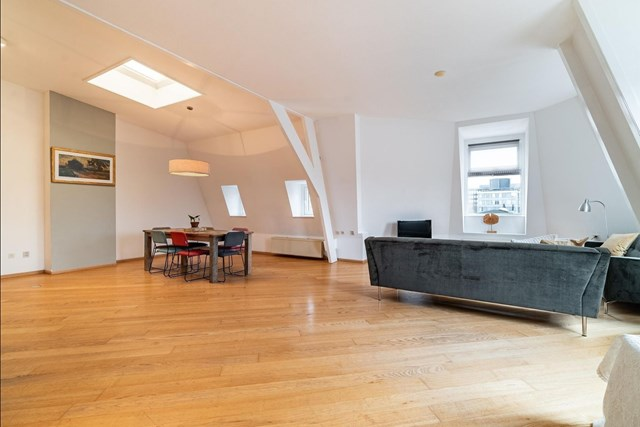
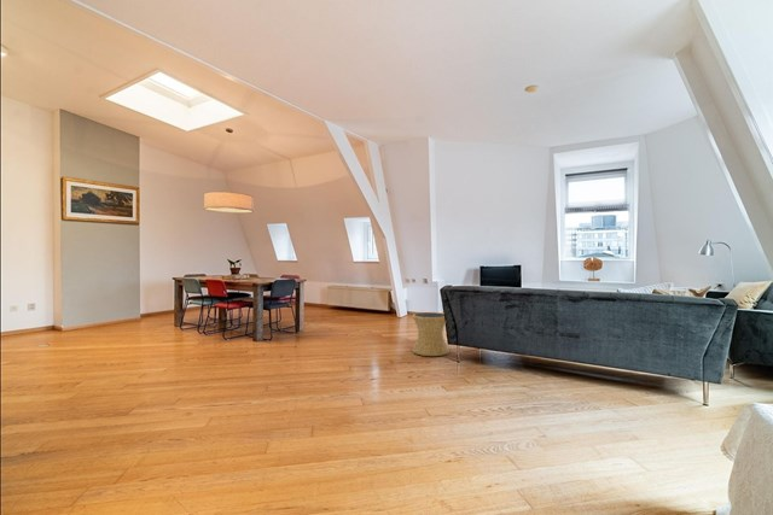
+ side table [411,311,451,357]
